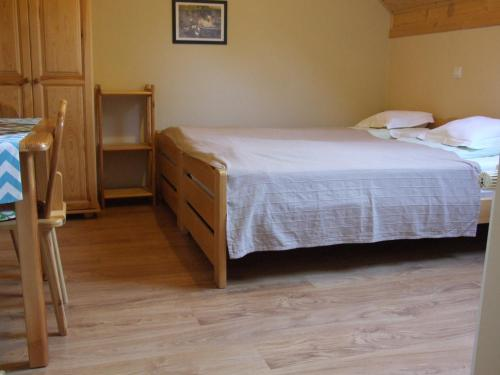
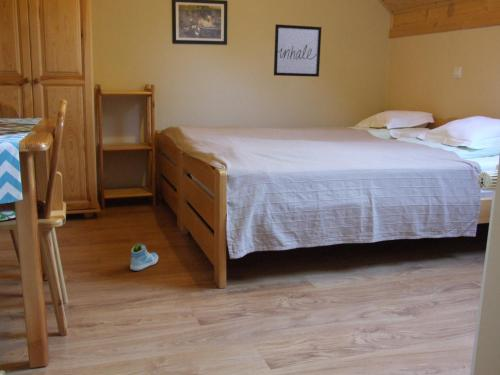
+ sneaker [129,242,159,272]
+ wall art [273,23,322,78]
